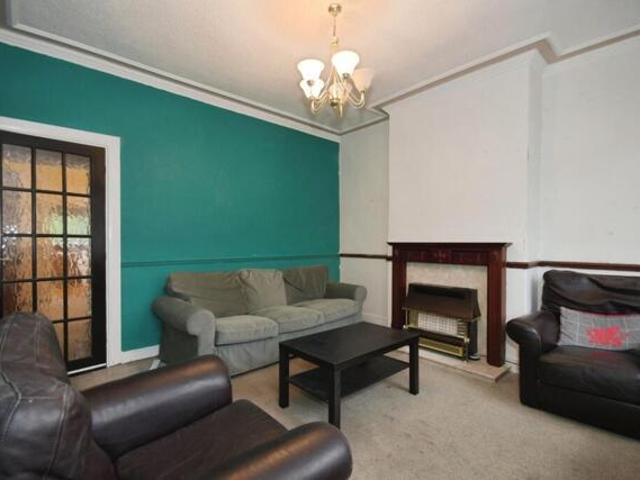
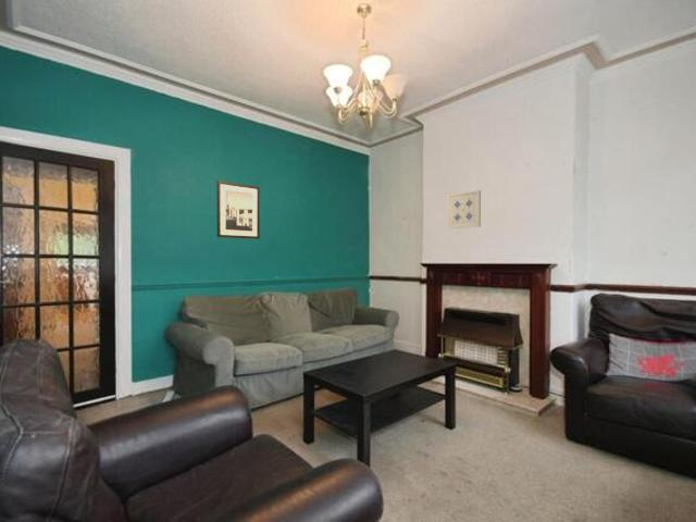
+ wall art [446,189,482,229]
+ wall art [216,179,261,240]
